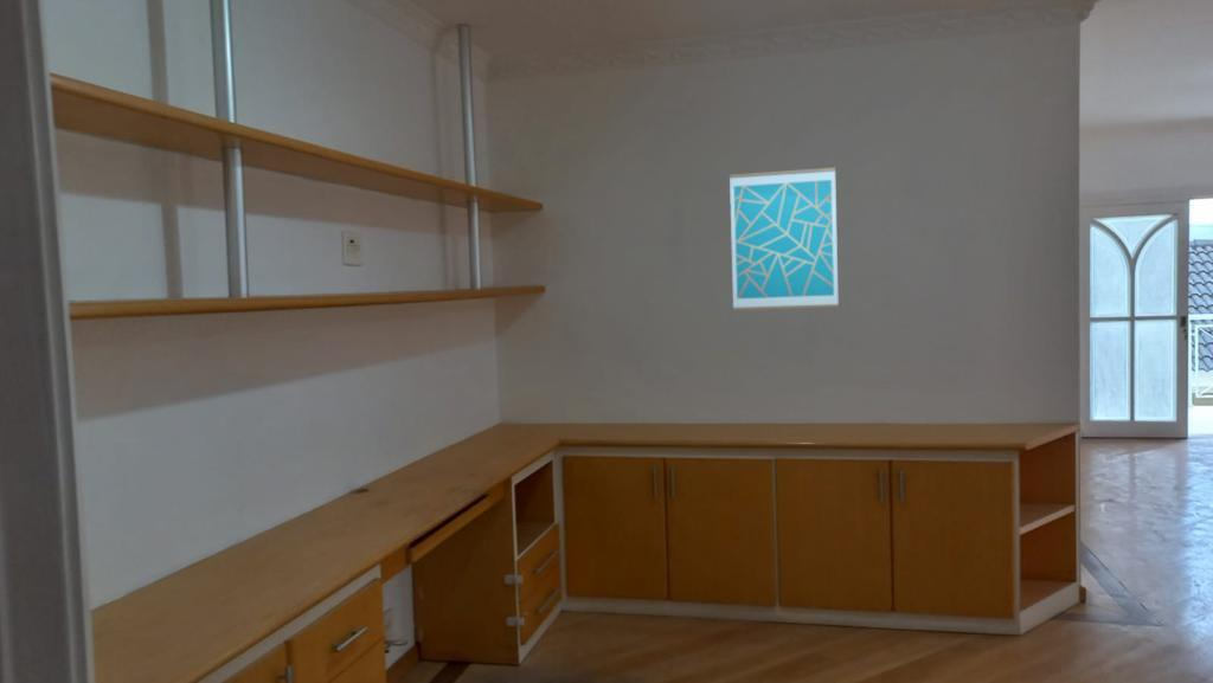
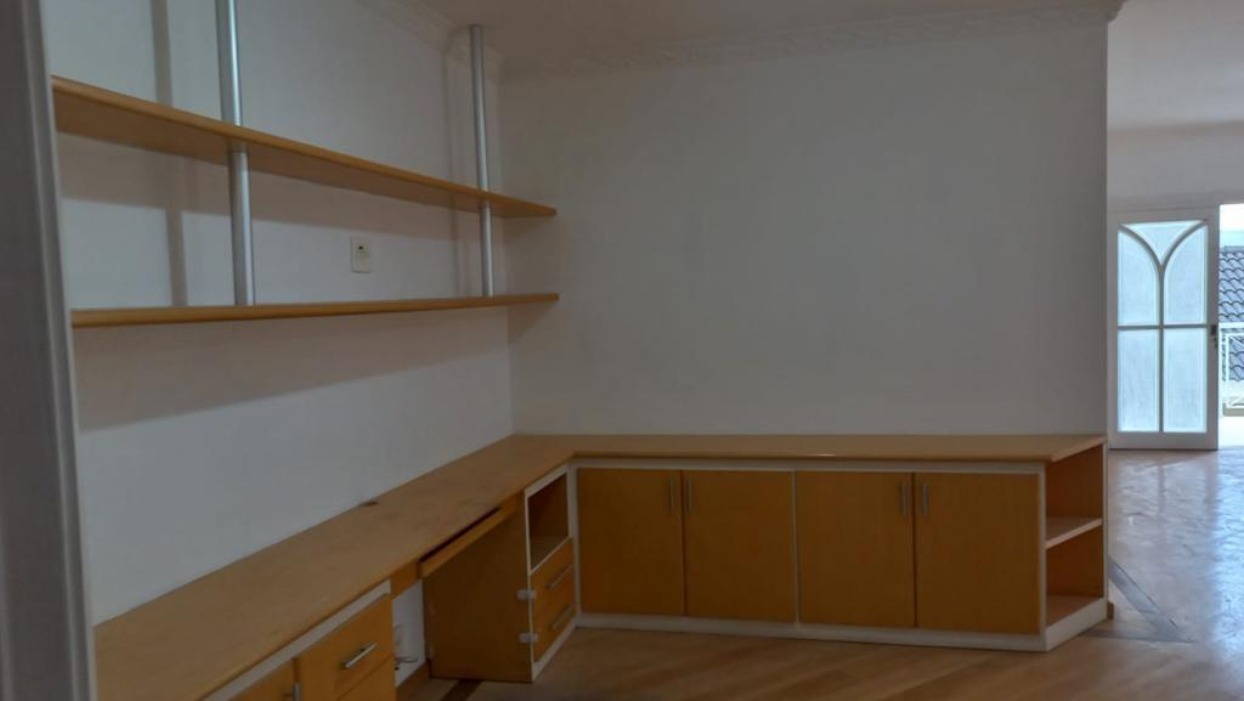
- wall art [729,167,840,311]
